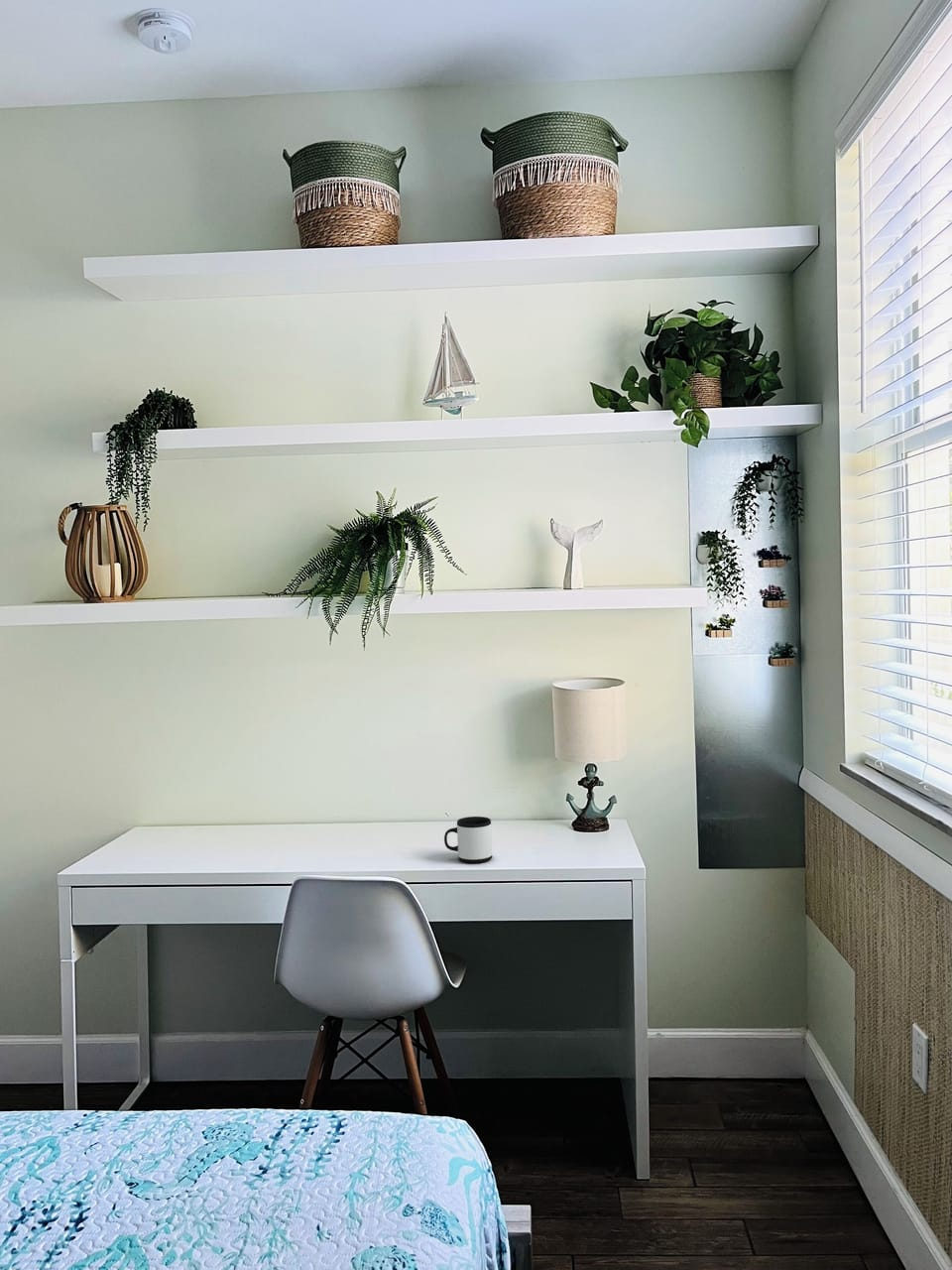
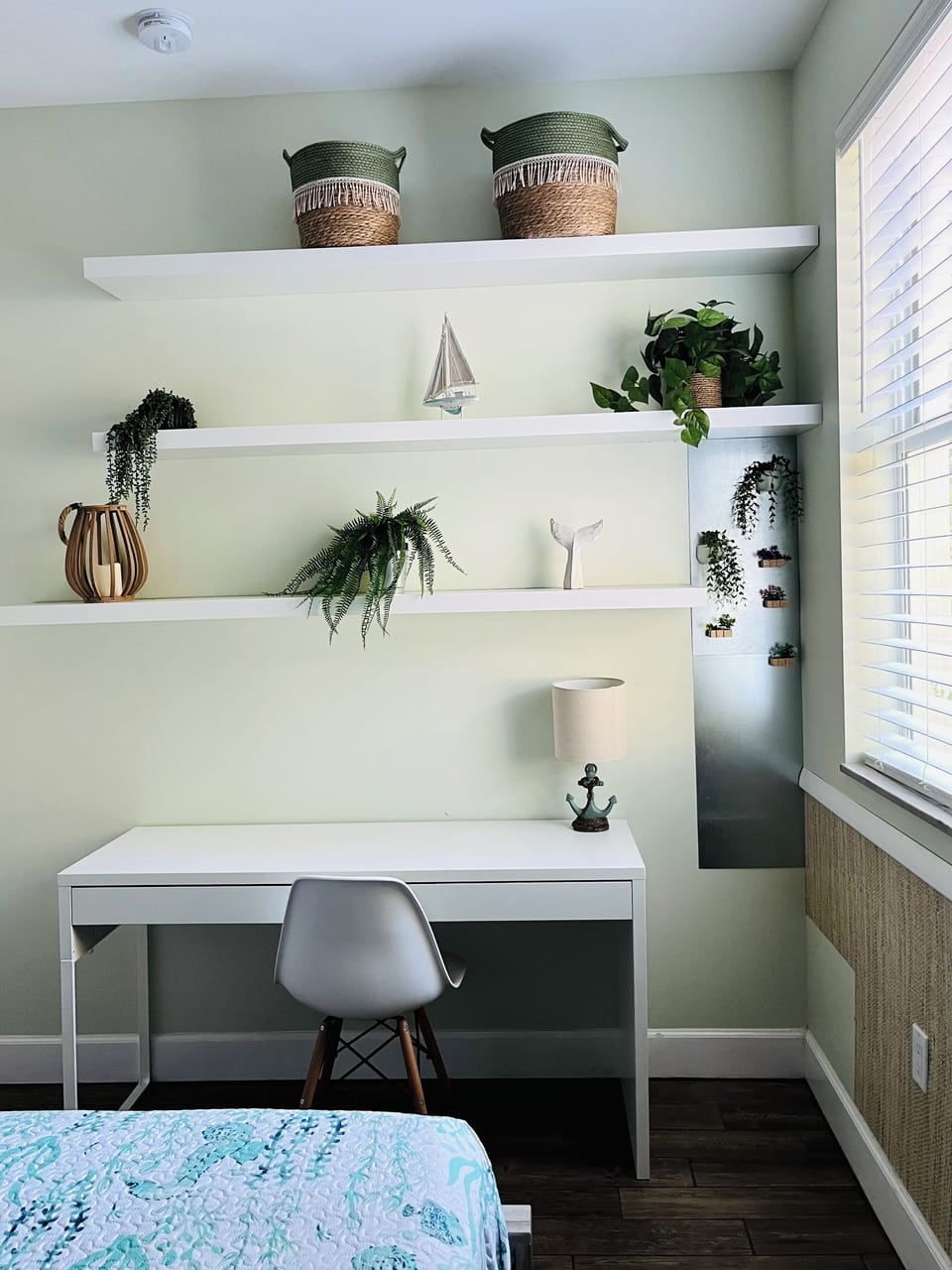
- mug [443,816,493,864]
